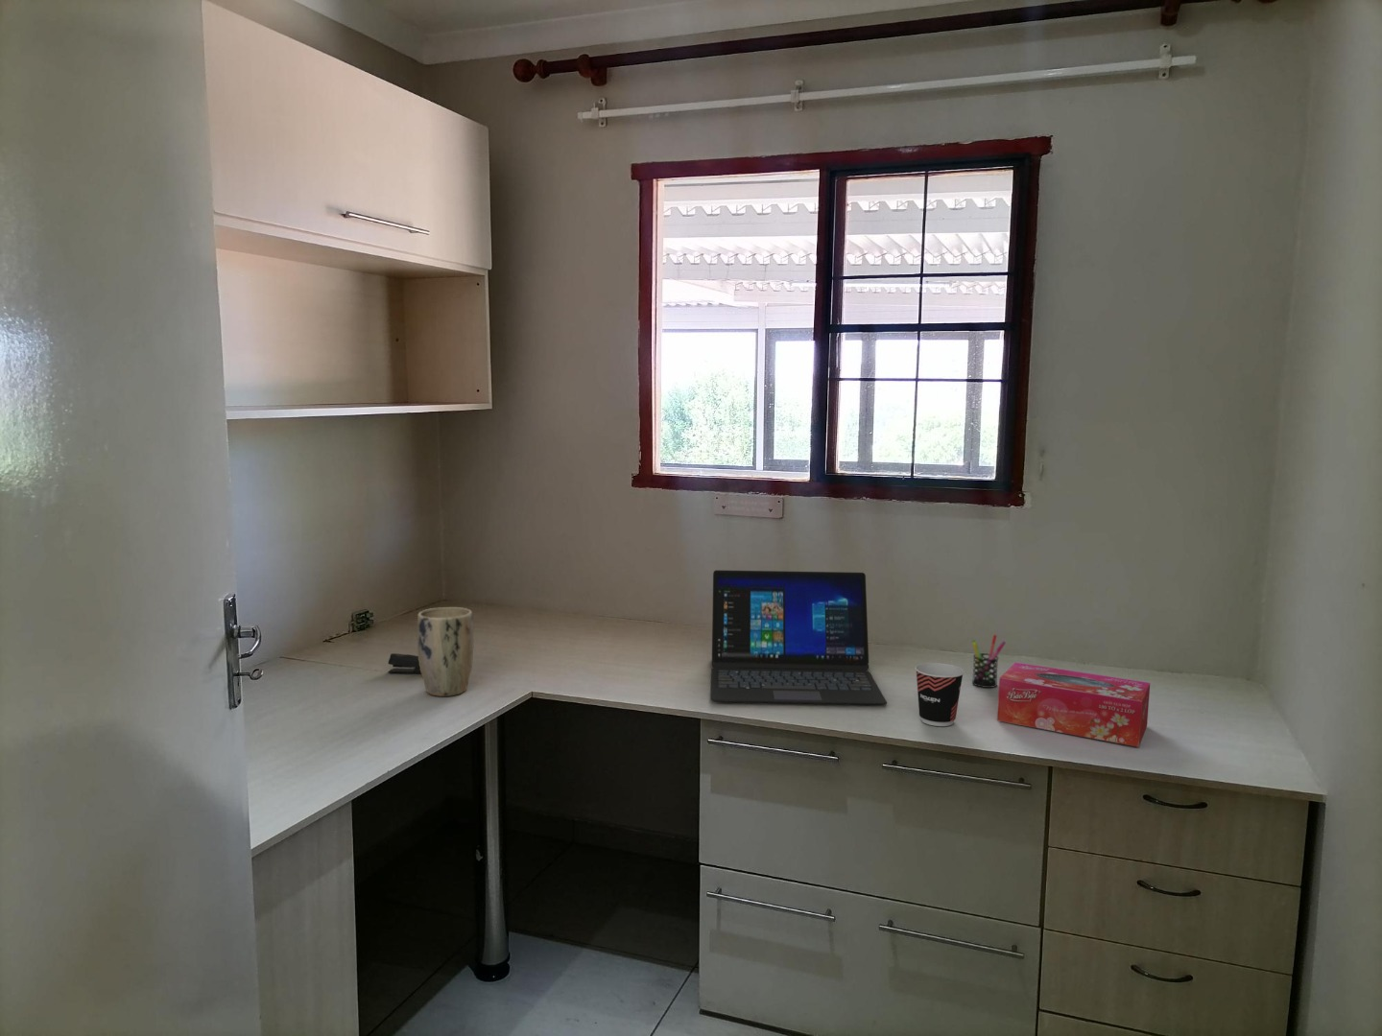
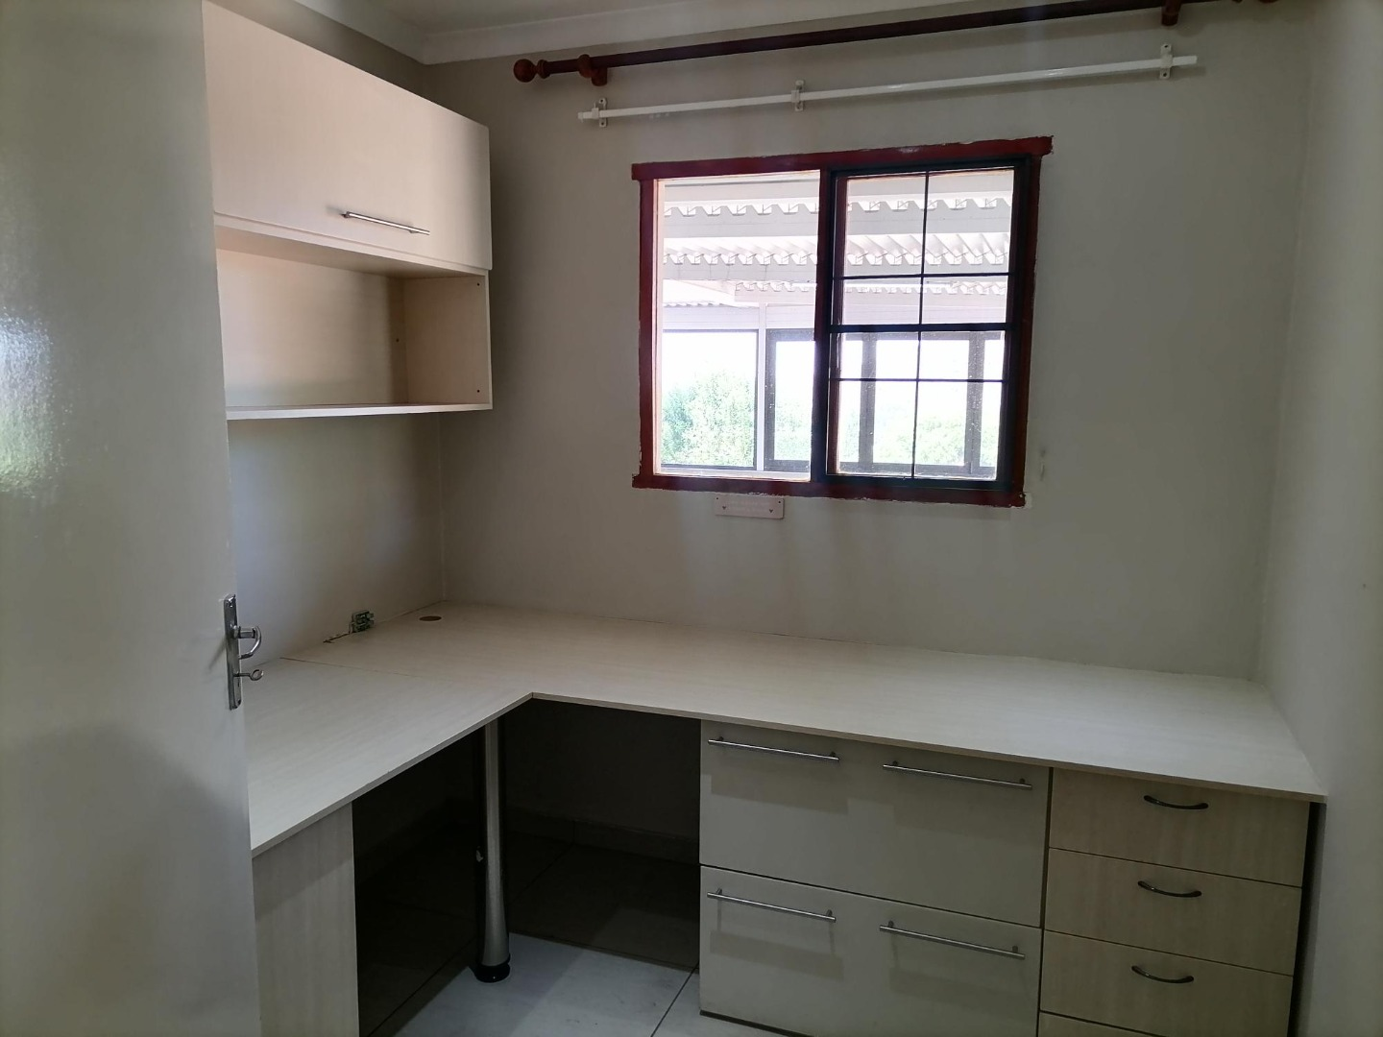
- stapler [387,652,421,675]
- tissue box [996,661,1150,749]
- plant pot [417,606,476,698]
- pen holder [972,634,1007,689]
- laptop [709,569,888,706]
- cup [914,662,965,727]
